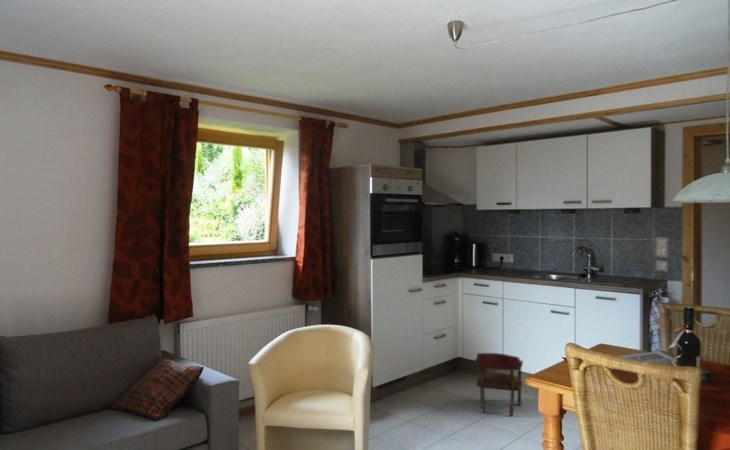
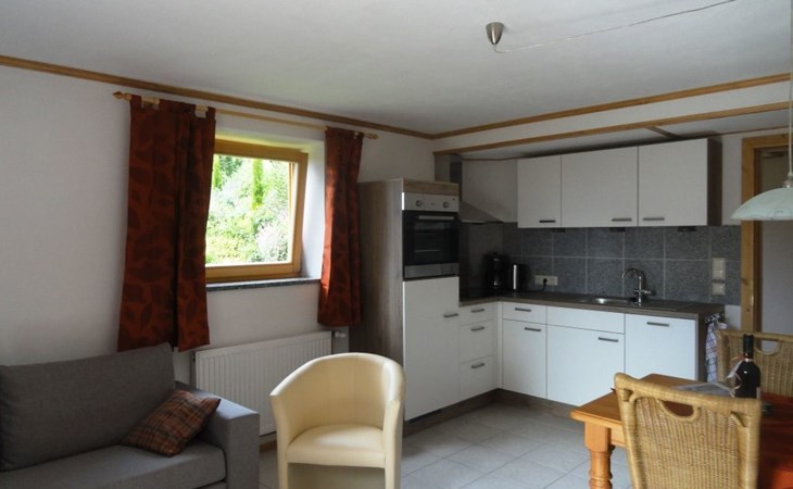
- stool [474,352,524,417]
